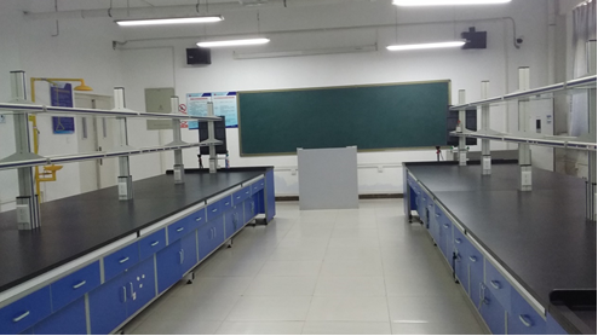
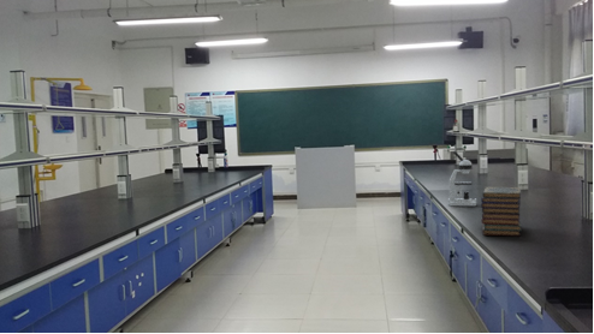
+ book stack [480,186,523,237]
+ microscope [447,150,477,207]
